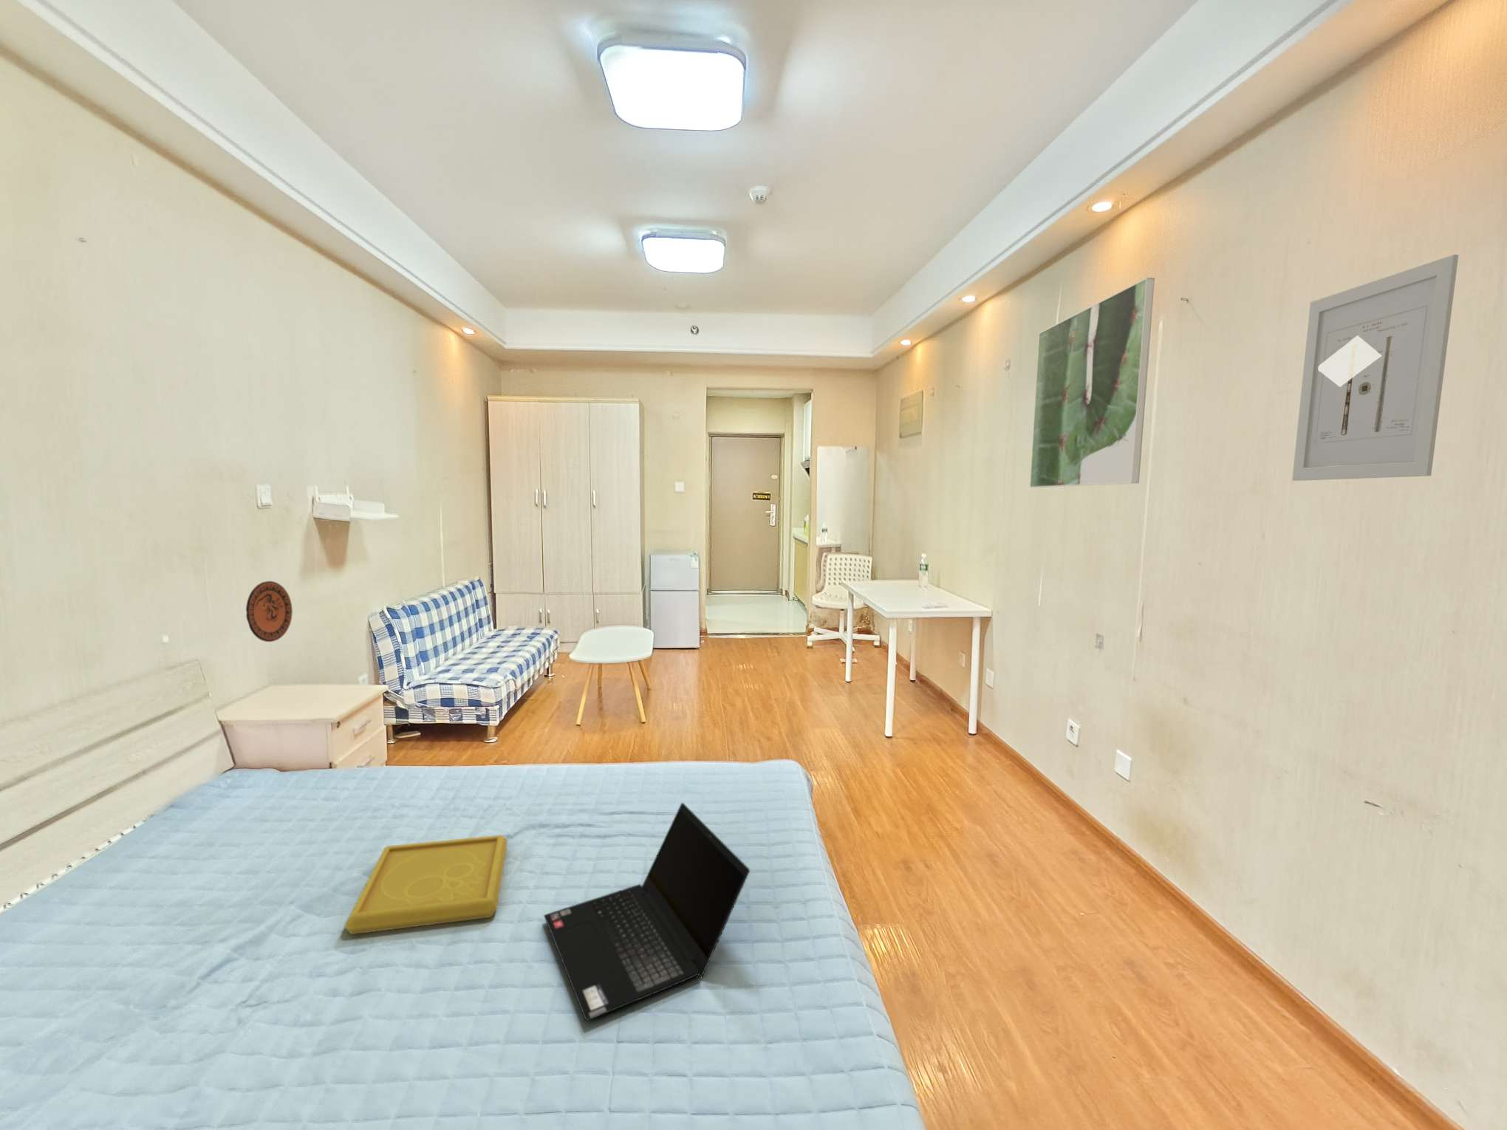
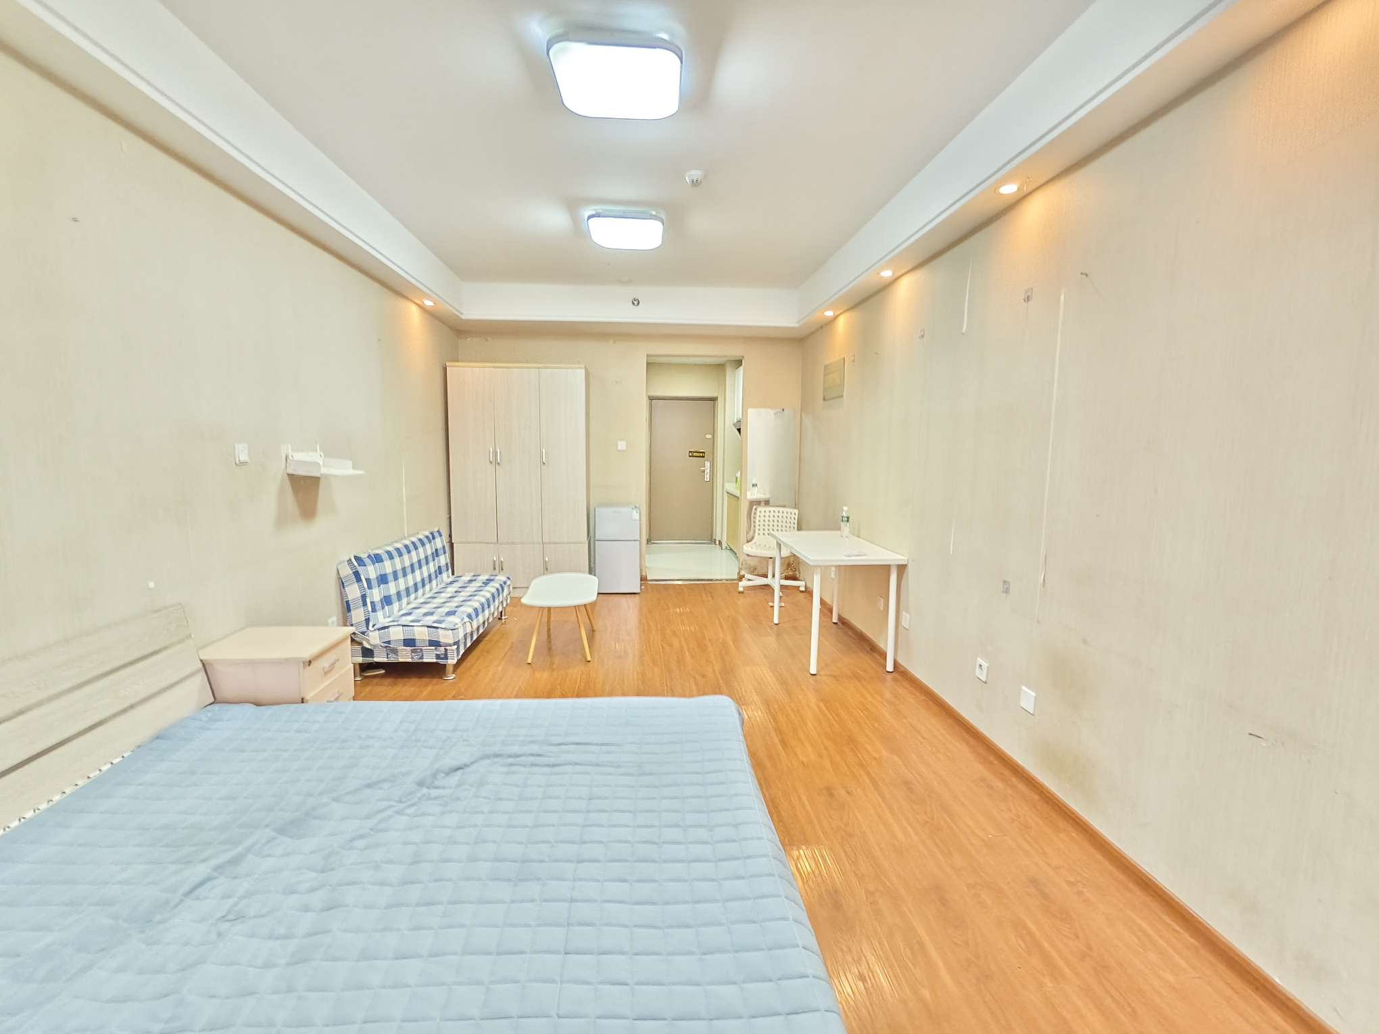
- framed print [1029,277,1156,488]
- laptop computer [543,802,751,1022]
- serving tray [344,834,508,935]
- wall art [1291,254,1460,482]
- decorative plate [246,580,293,642]
